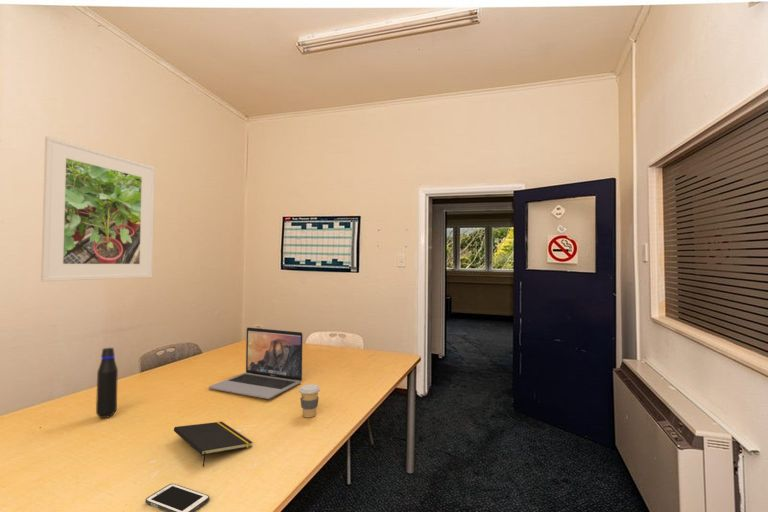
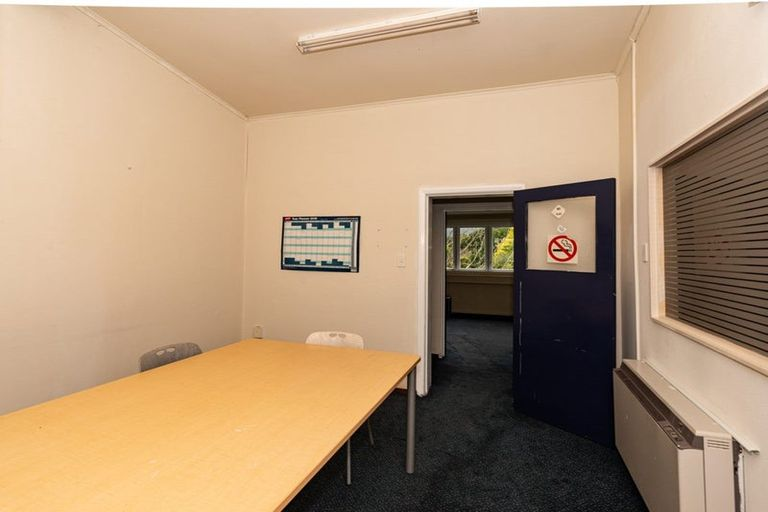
- notepad [173,421,254,468]
- water bottle [95,347,119,419]
- laptop [208,326,304,400]
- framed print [40,135,156,282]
- cell phone [144,483,210,512]
- coffee cup [298,383,321,419]
